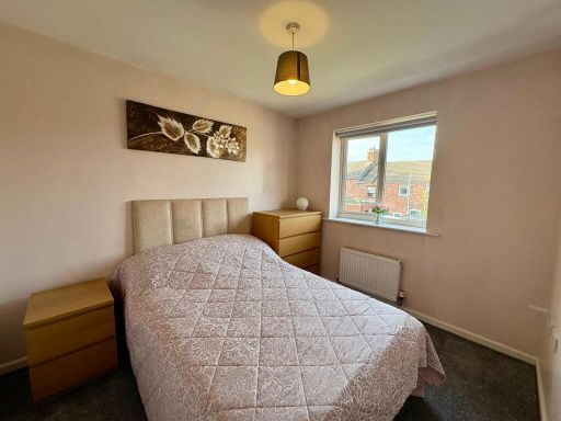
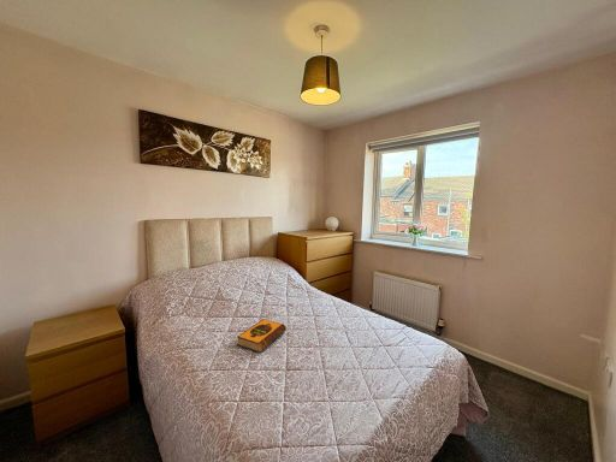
+ hardback book [236,318,288,354]
